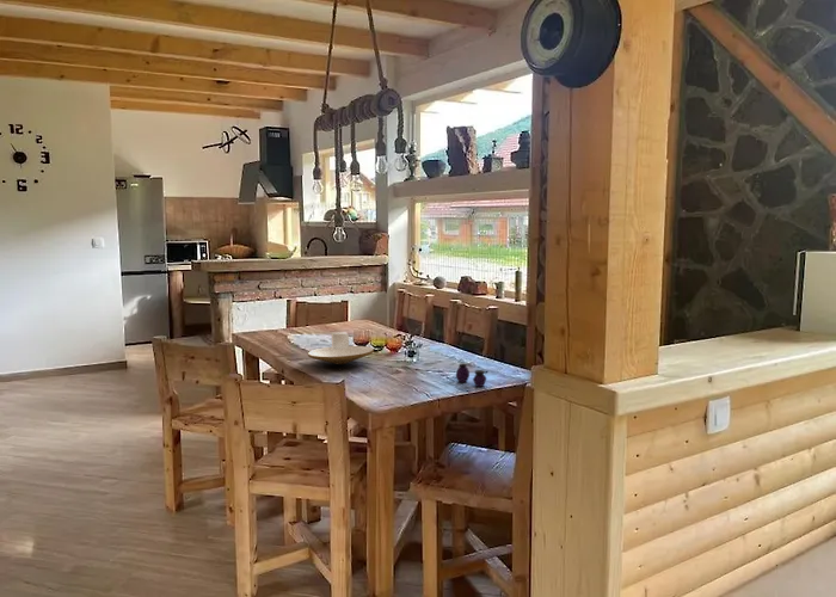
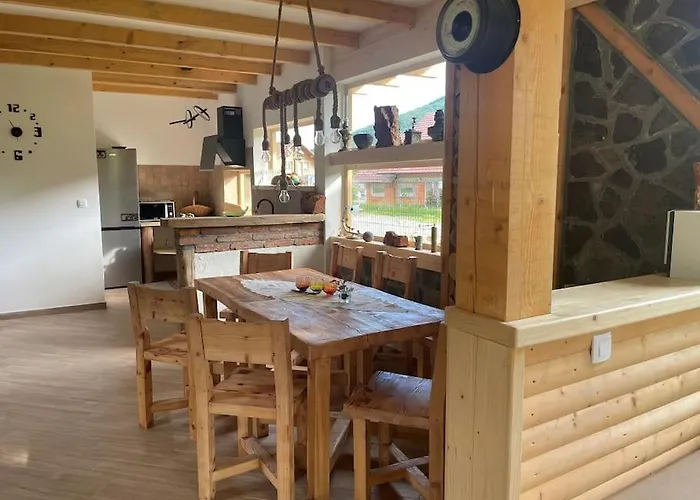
- jar [455,362,487,388]
- candle holder [307,331,375,365]
